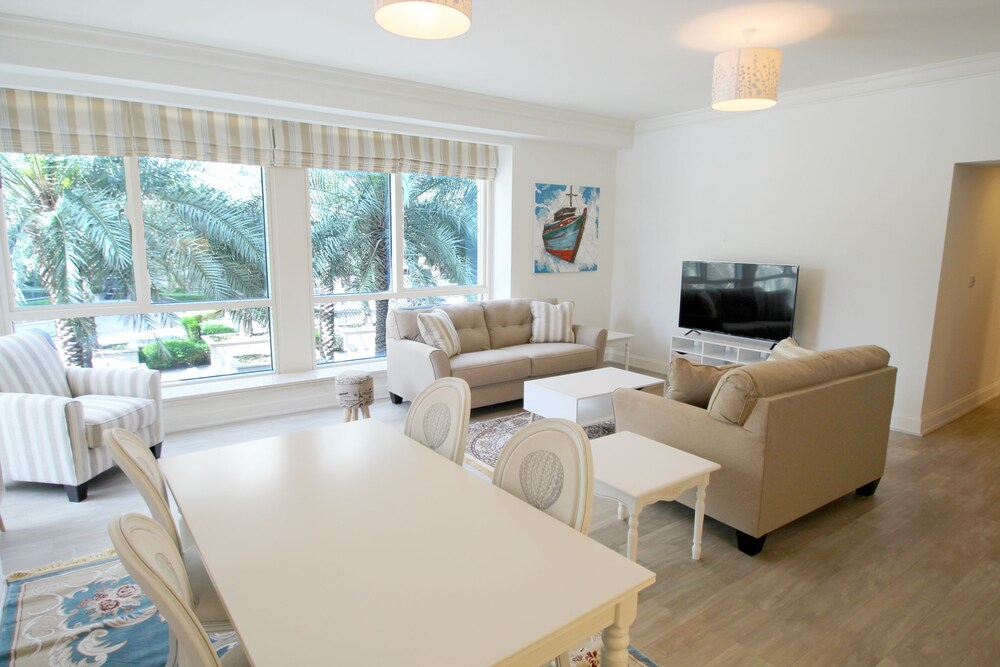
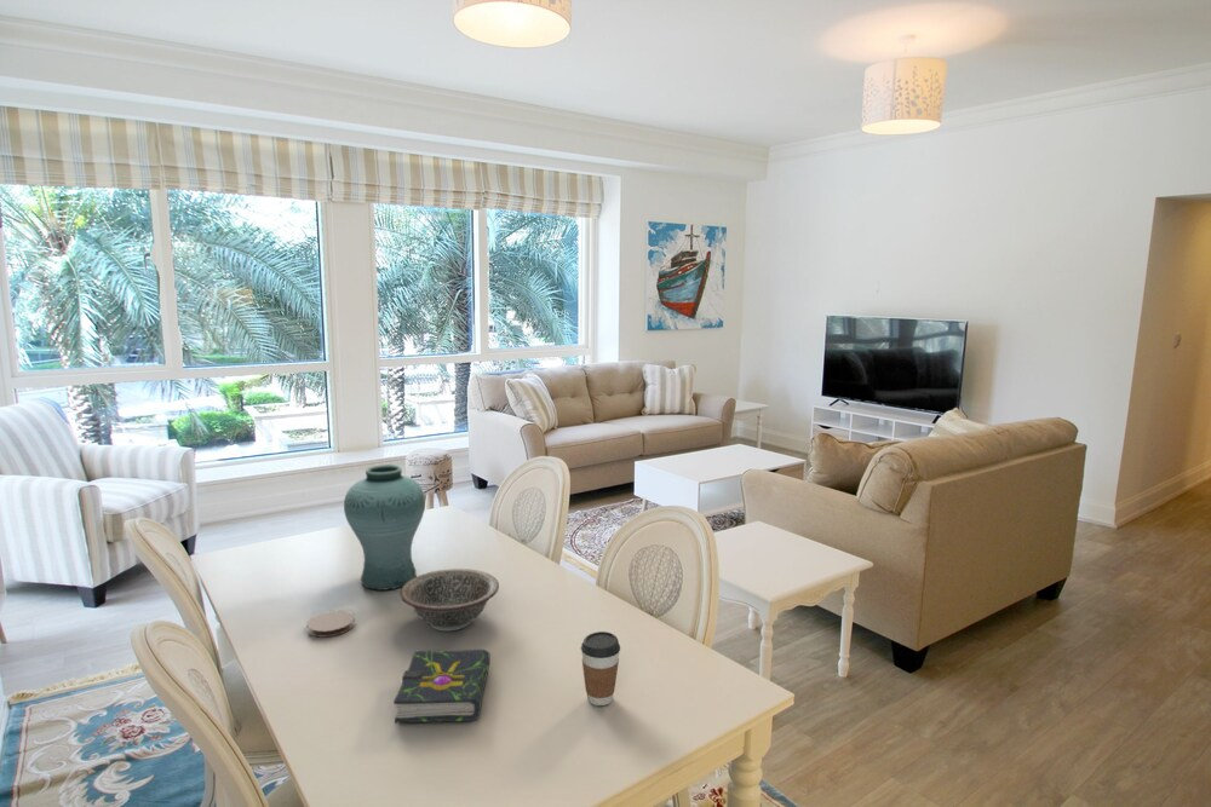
+ vase [343,463,426,592]
+ decorative bowl [398,567,500,633]
+ coffee cup [580,630,621,707]
+ coaster [306,610,356,638]
+ book [392,649,492,725]
